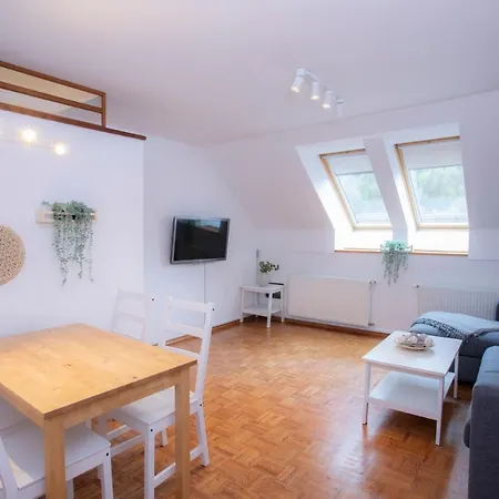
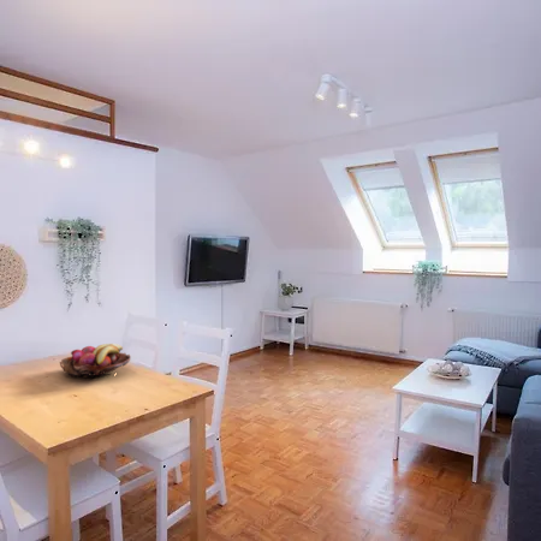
+ fruit basket [59,343,131,379]
